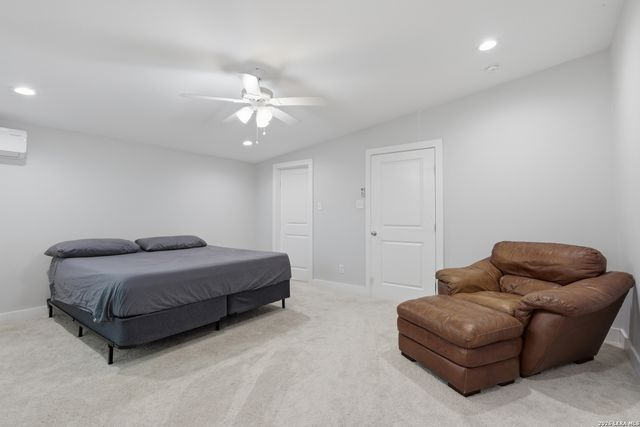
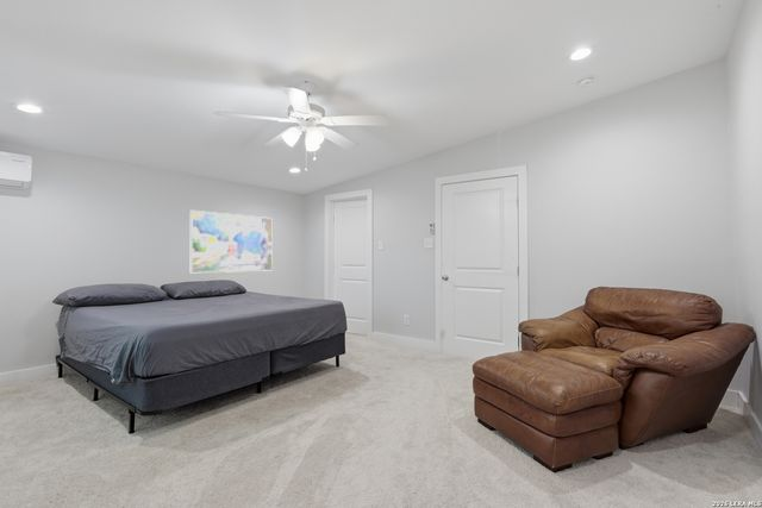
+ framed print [189,209,274,274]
